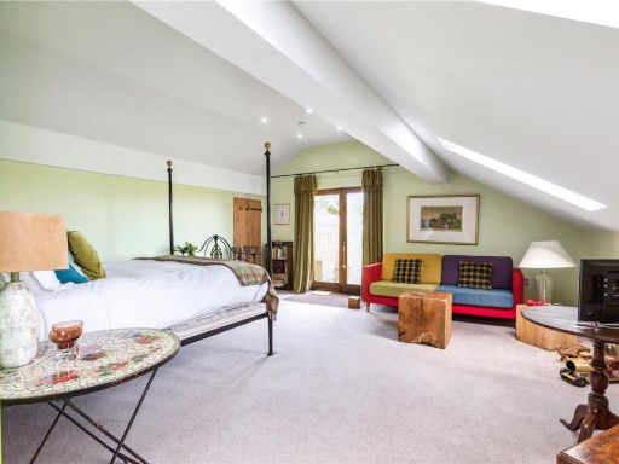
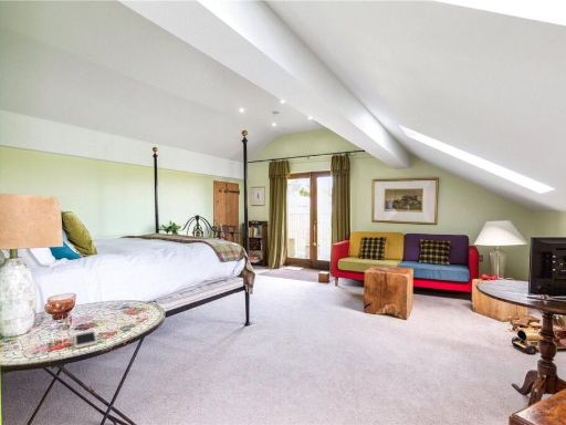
+ cell phone [73,329,98,350]
